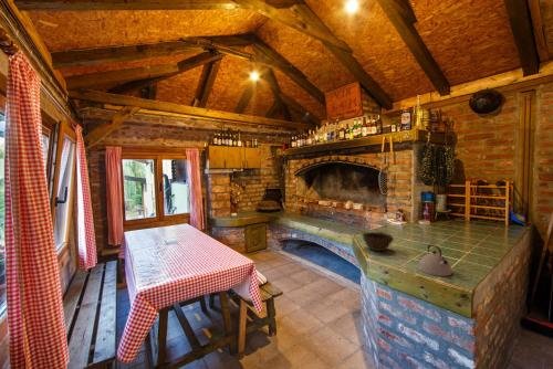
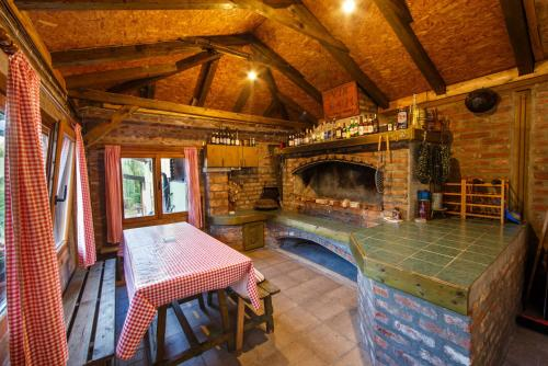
- bowl [361,231,395,253]
- kettle [417,243,453,277]
